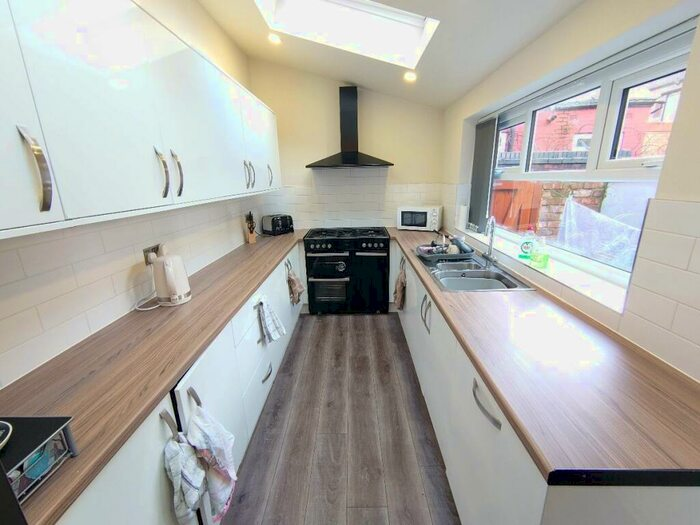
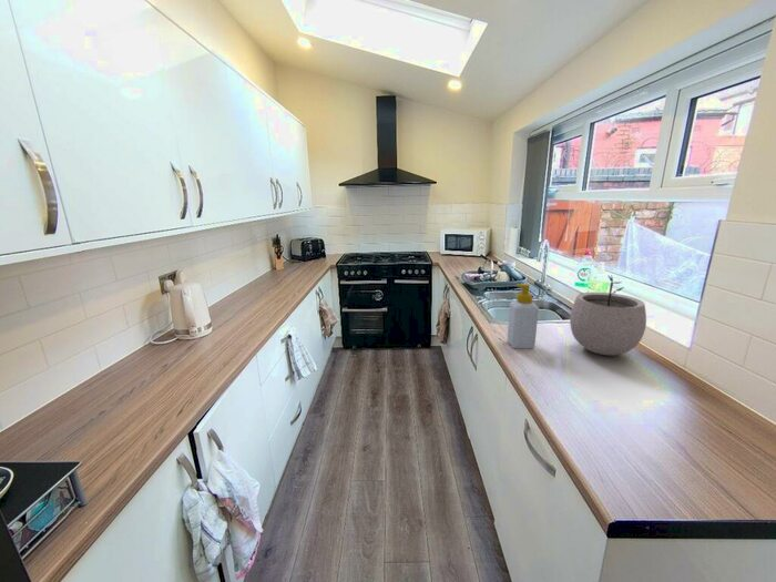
+ plant pot [569,274,647,357]
+ soap bottle [507,283,540,349]
